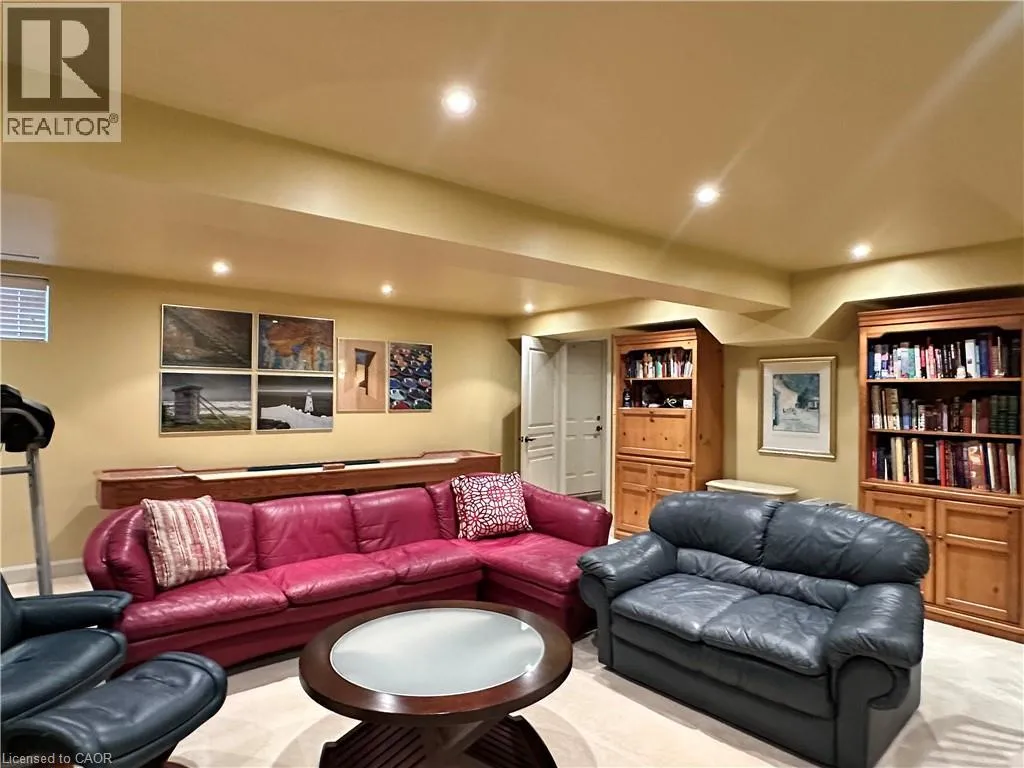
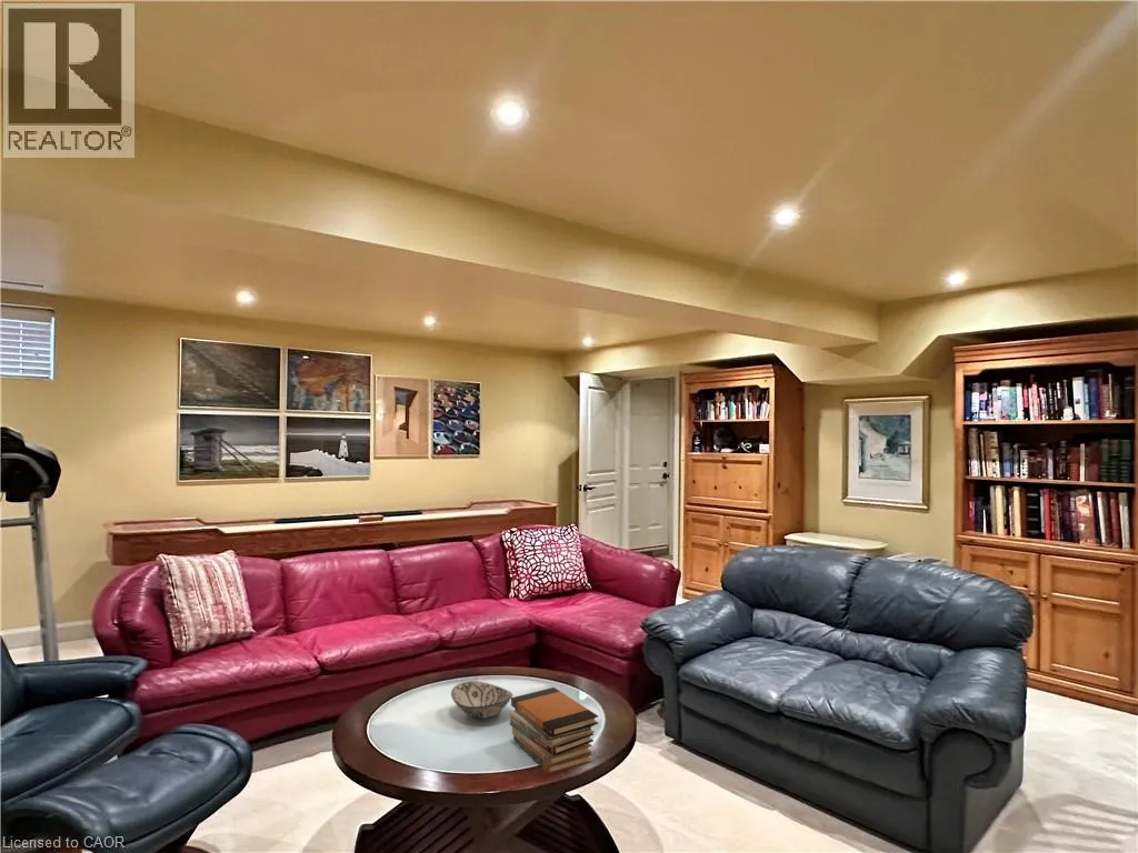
+ book stack [509,686,599,775]
+ decorative bowl [450,680,513,720]
